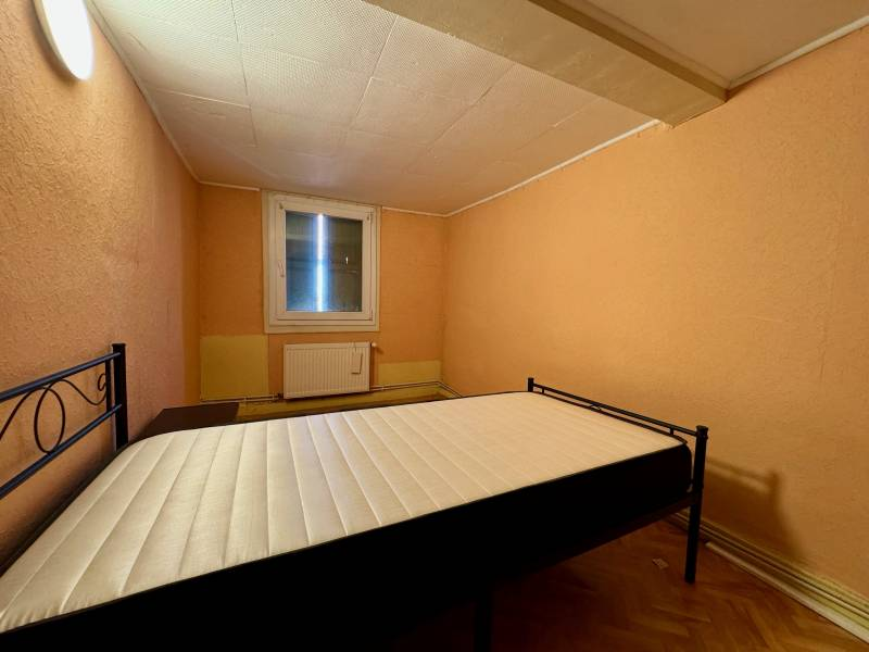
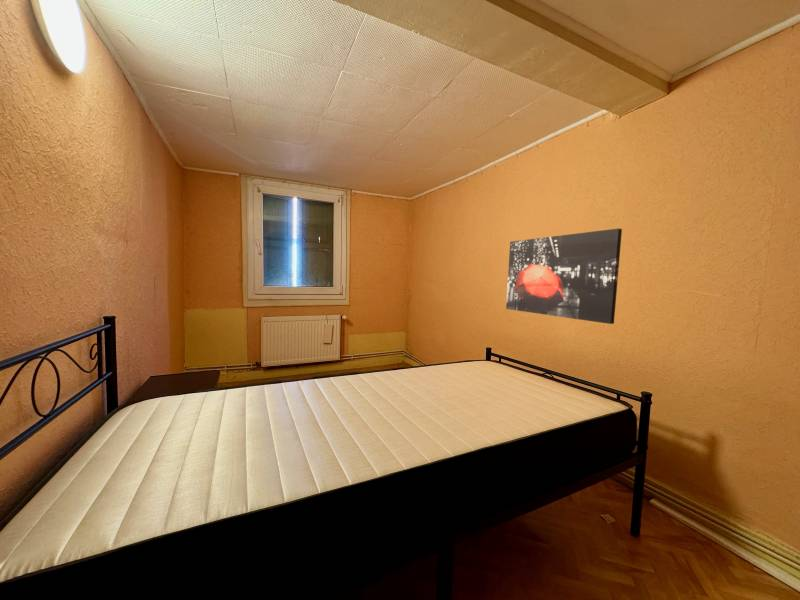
+ wall art [505,227,623,325]
